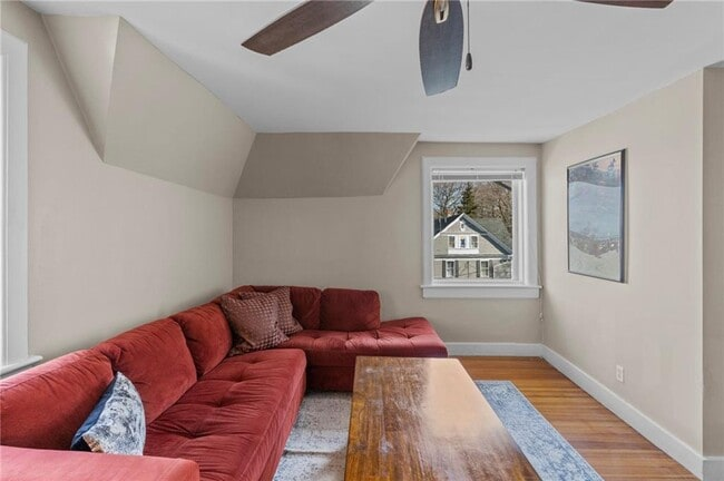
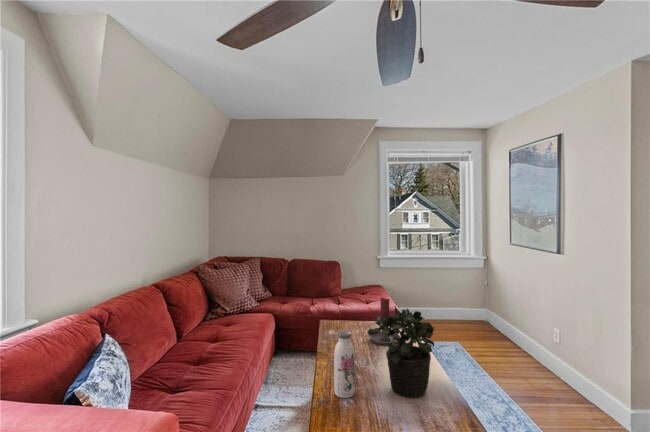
+ candle holder [369,297,401,346]
+ potted plant [367,305,435,399]
+ water bottle [333,330,356,399]
